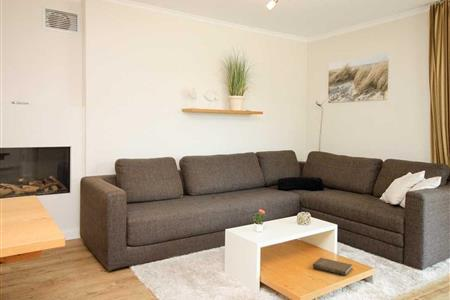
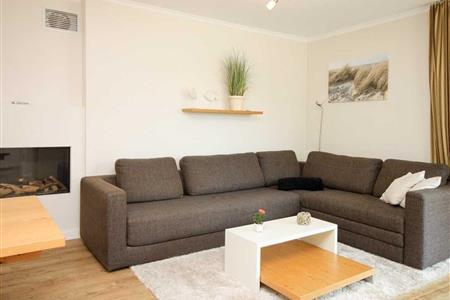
- book [312,257,353,276]
